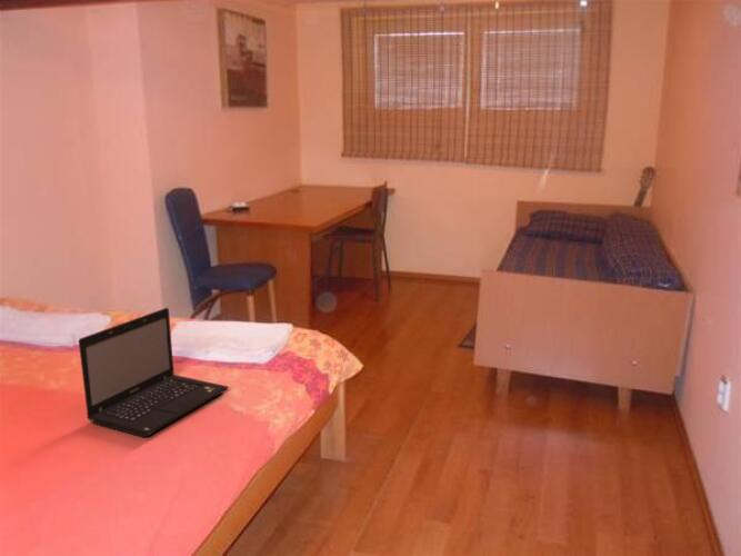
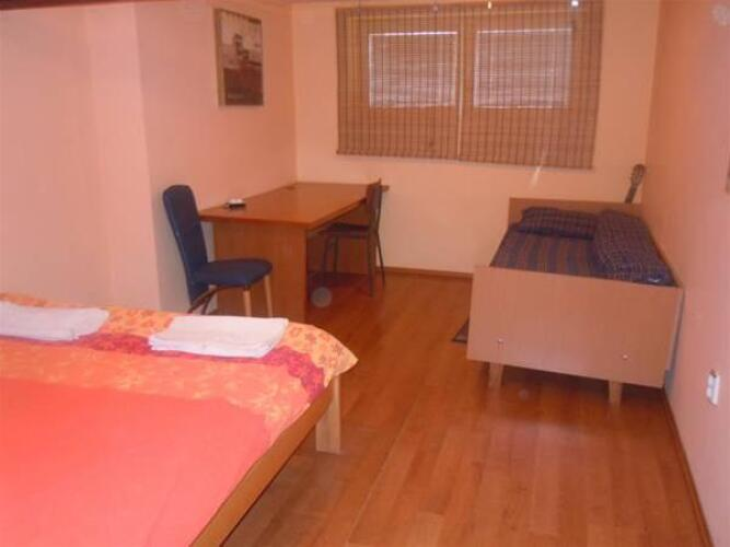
- laptop [78,307,230,438]
